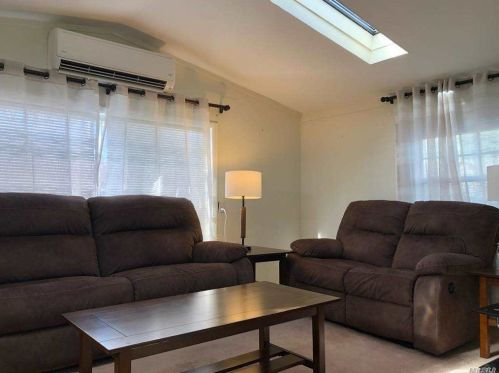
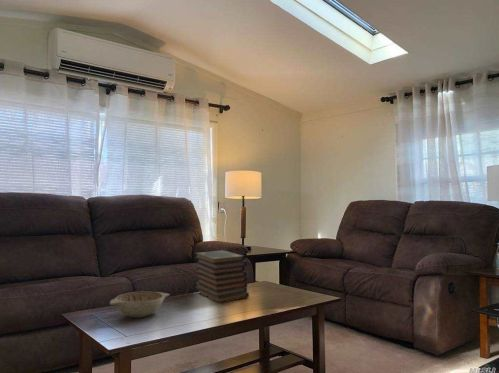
+ decorative bowl [109,291,171,319]
+ book stack [194,249,250,304]
